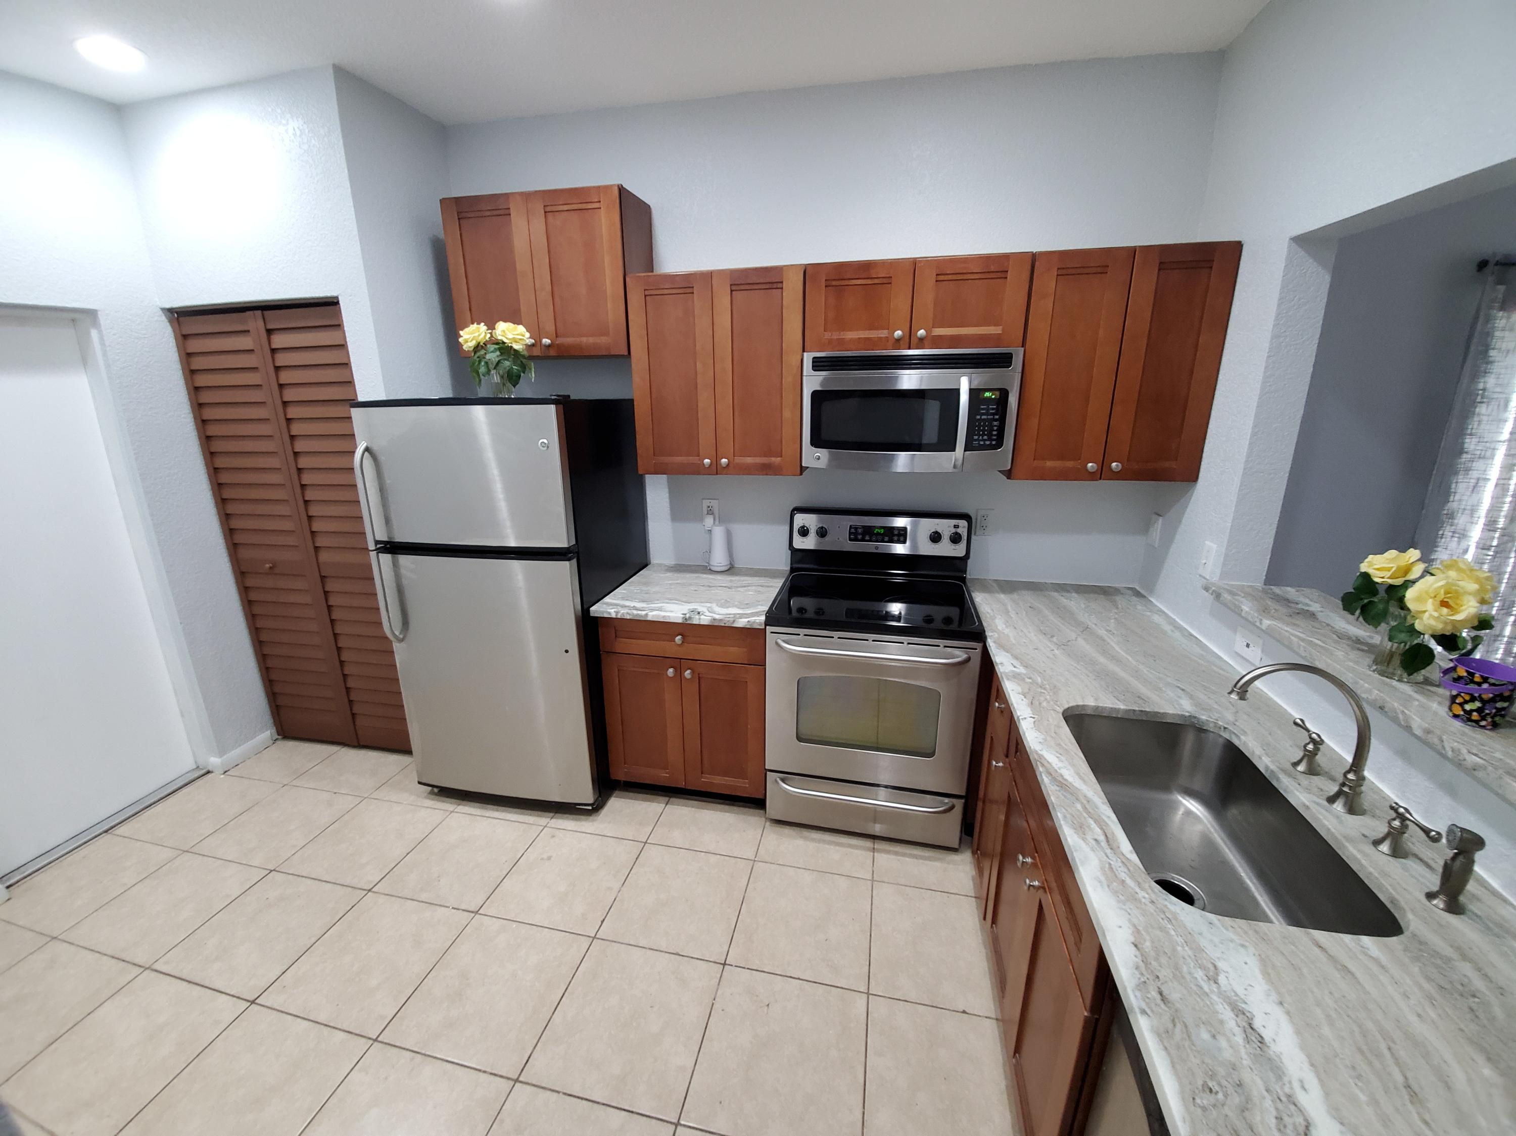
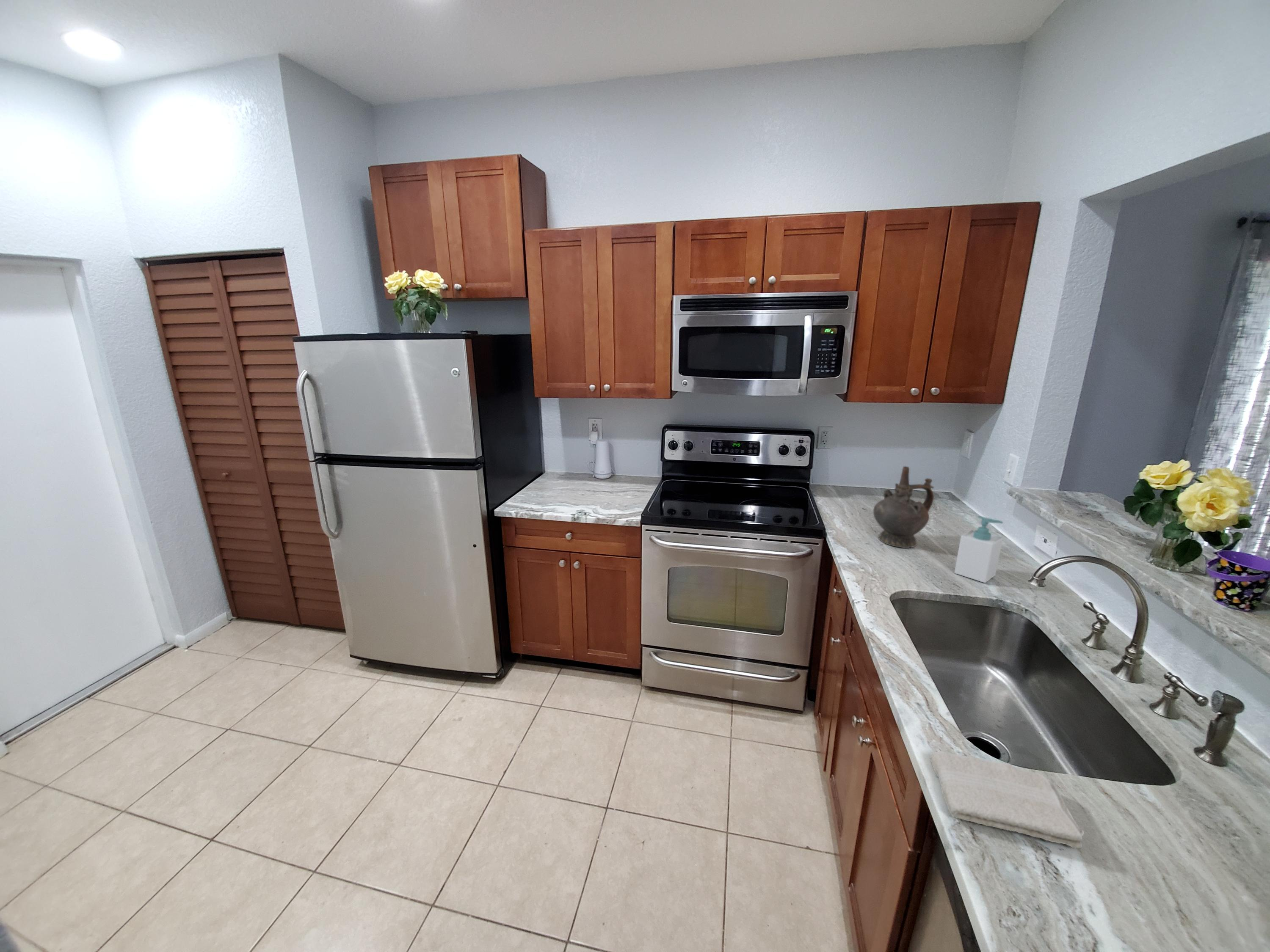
+ ceremonial vessel [873,466,934,548]
+ washcloth [929,751,1085,849]
+ soap bottle [954,515,1004,583]
